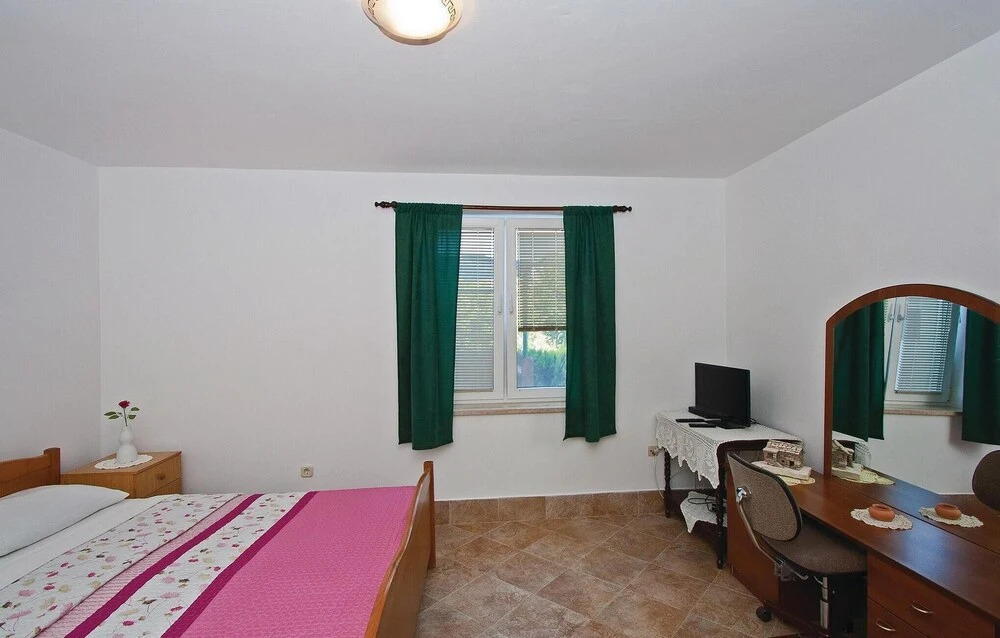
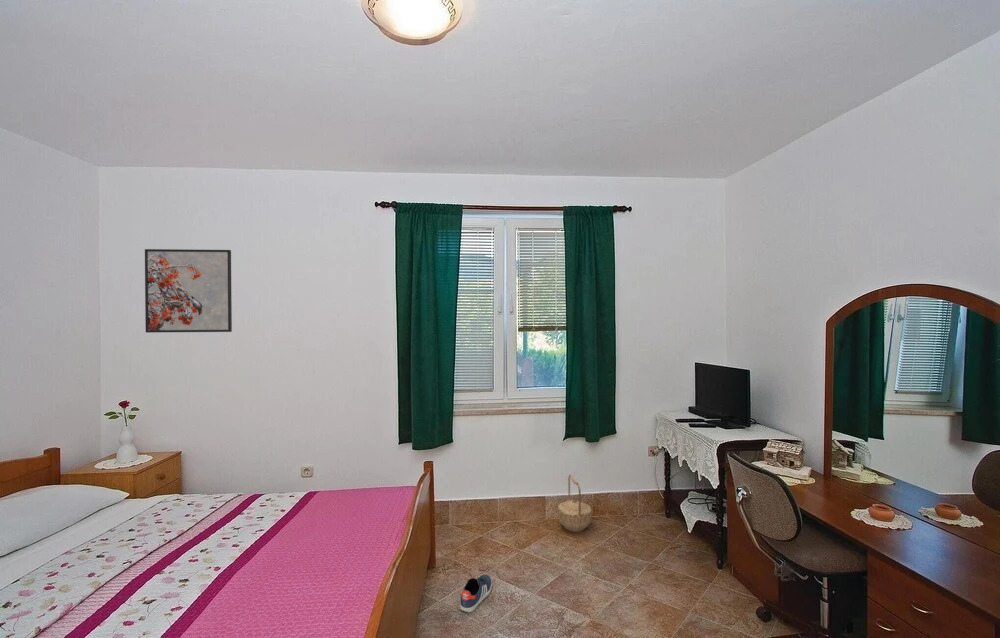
+ basket [557,474,593,533]
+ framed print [144,248,233,334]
+ sneaker [459,574,493,613]
